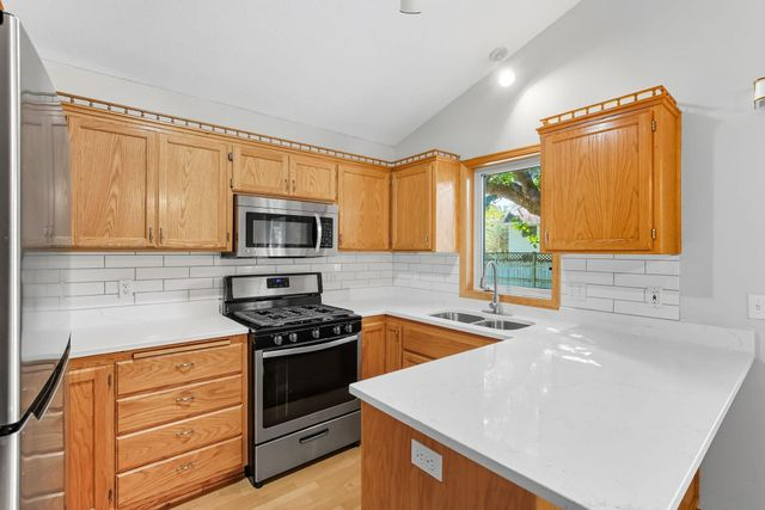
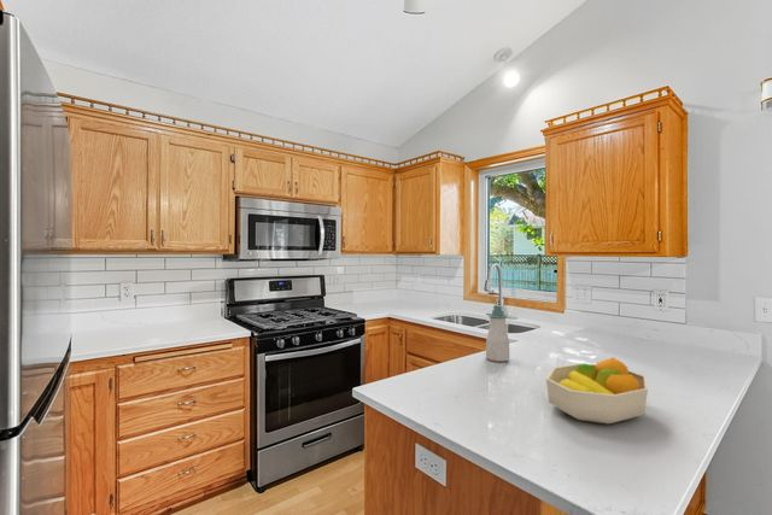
+ fruit bowl [545,356,649,426]
+ soap bottle [485,303,510,363]
